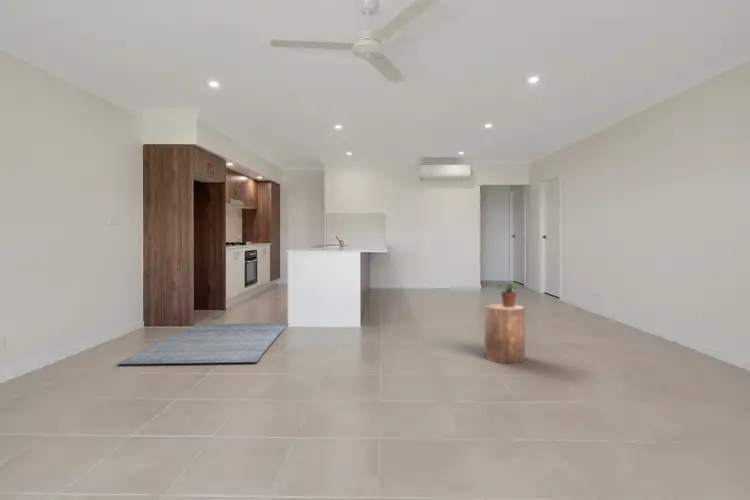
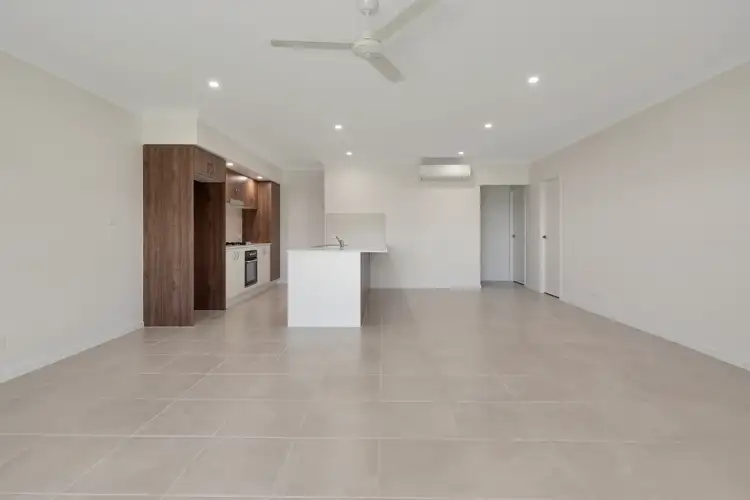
- stool [484,303,526,364]
- rug [116,322,290,366]
- potted plant [497,282,523,307]
